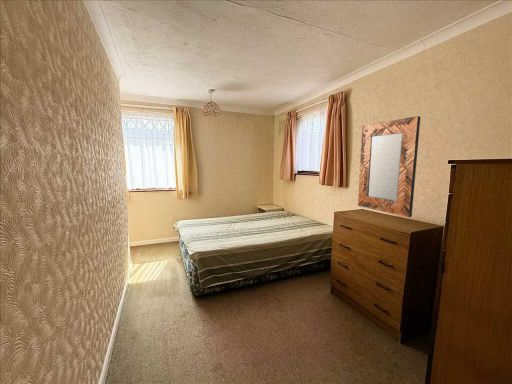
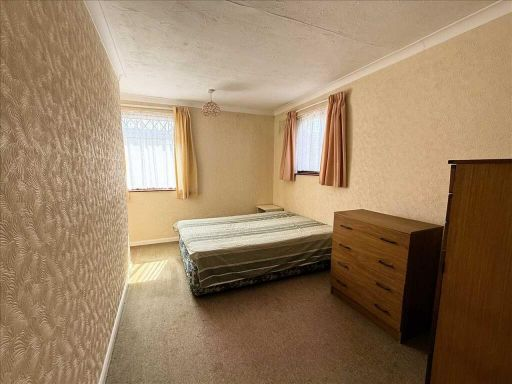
- home mirror [357,115,421,218]
